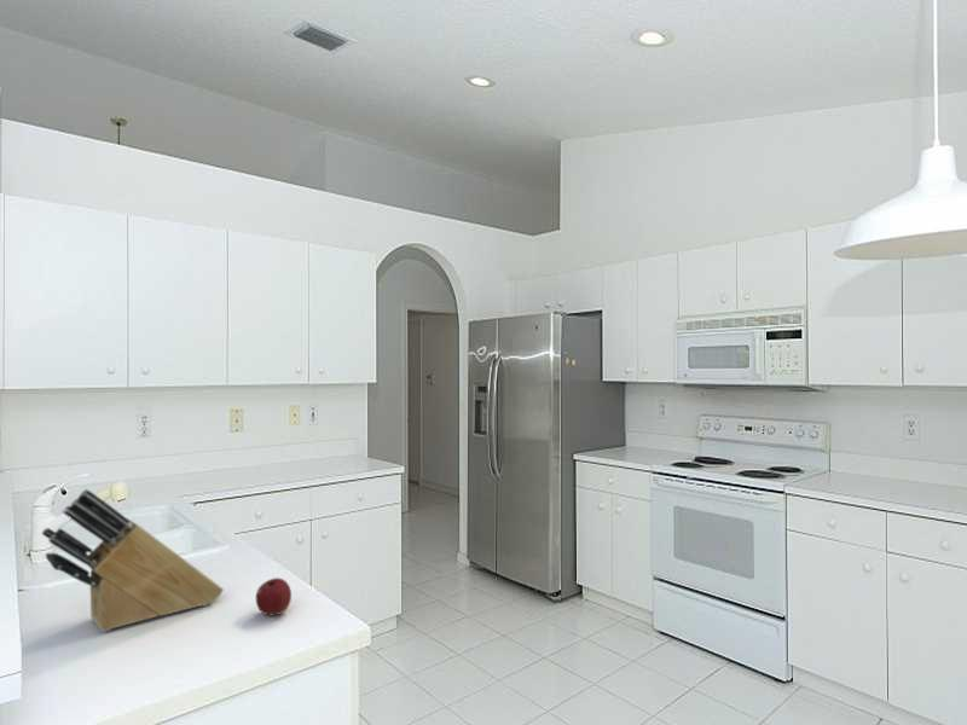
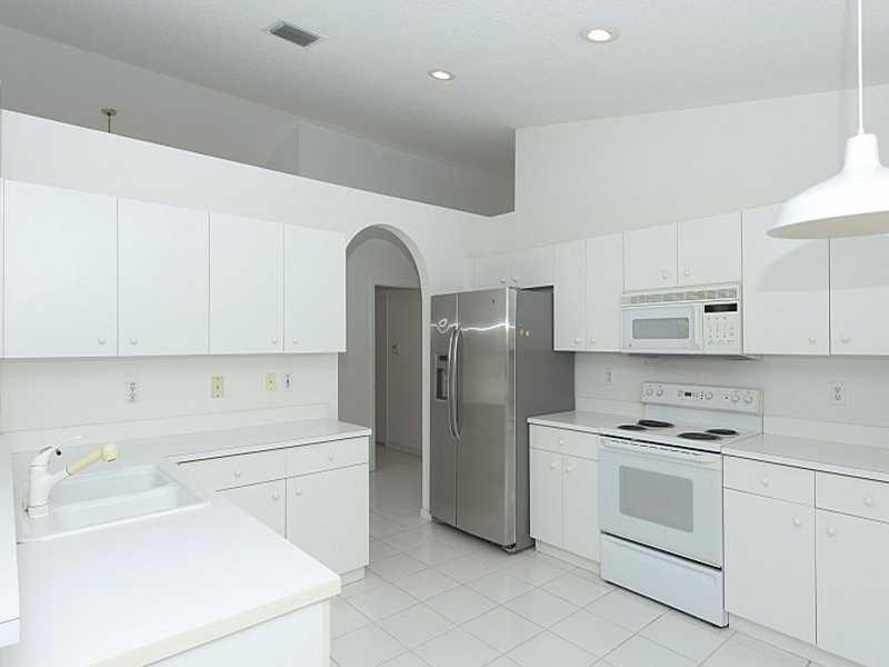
- apple [255,576,293,616]
- knife block [41,488,225,632]
